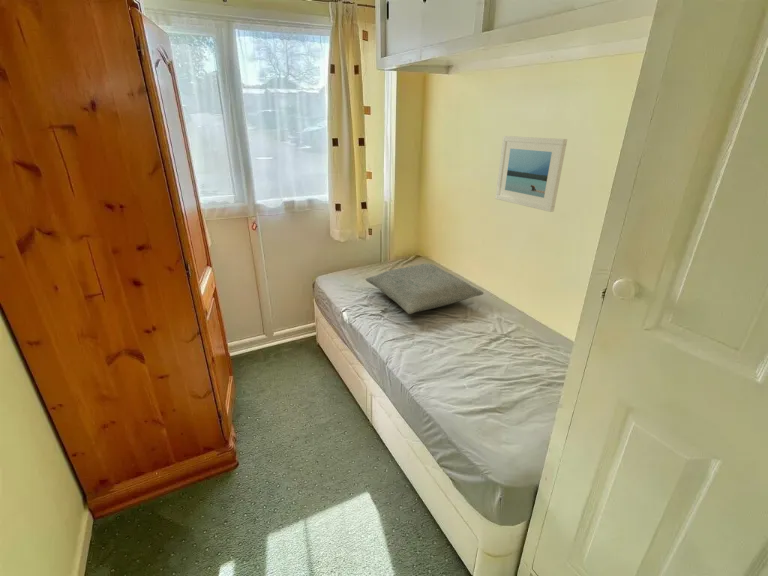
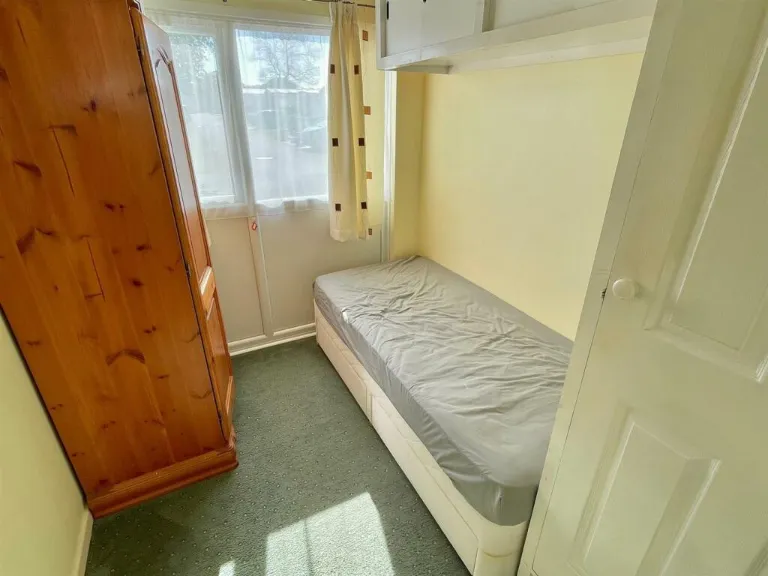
- pillow [365,263,485,315]
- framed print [494,135,568,213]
